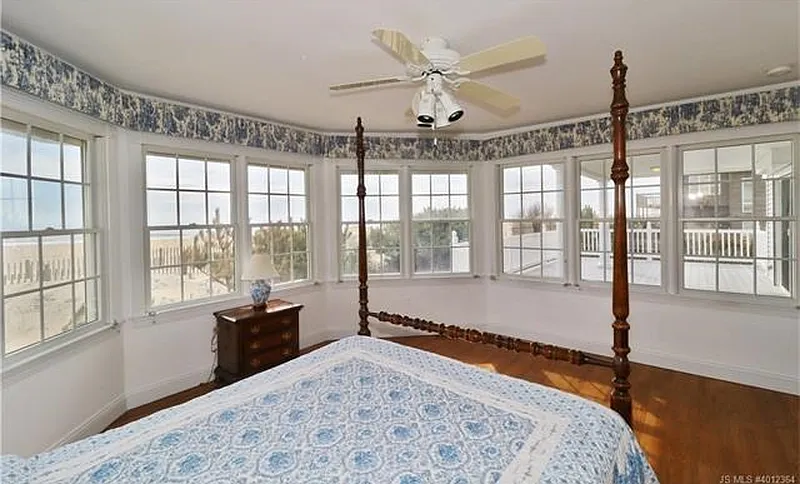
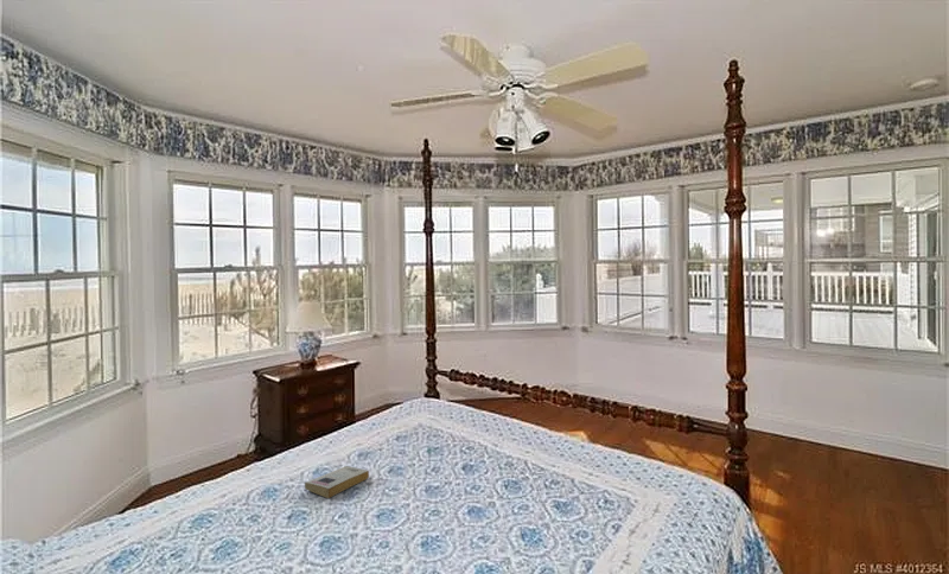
+ book [304,465,370,499]
